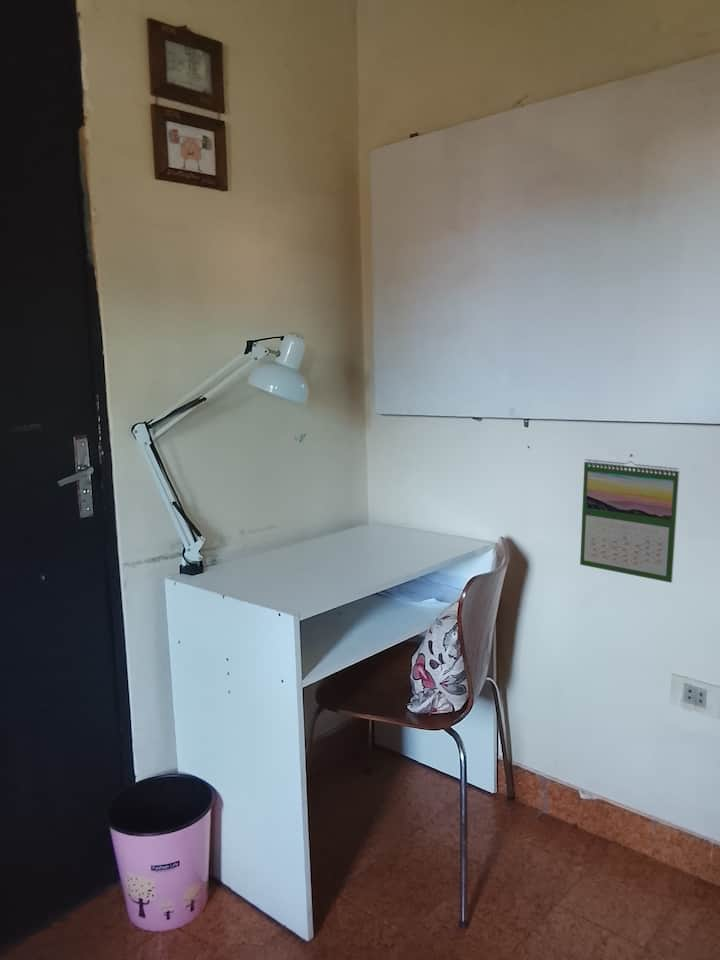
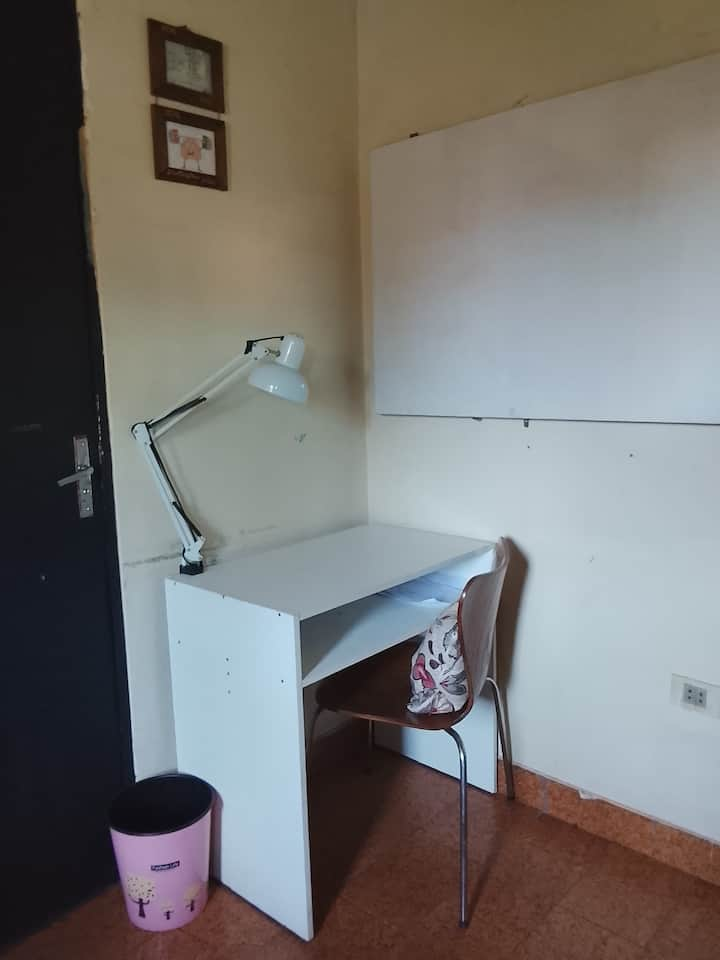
- calendar [579,458,681,584]
